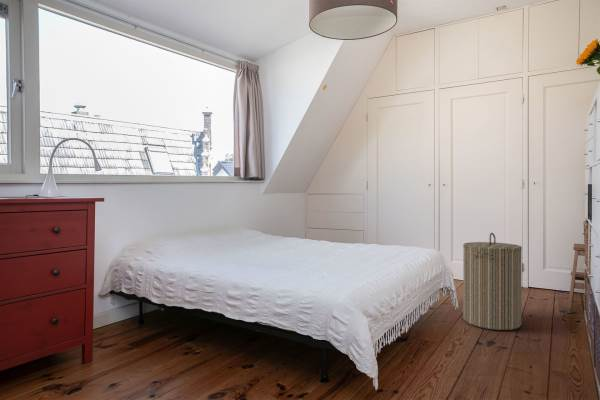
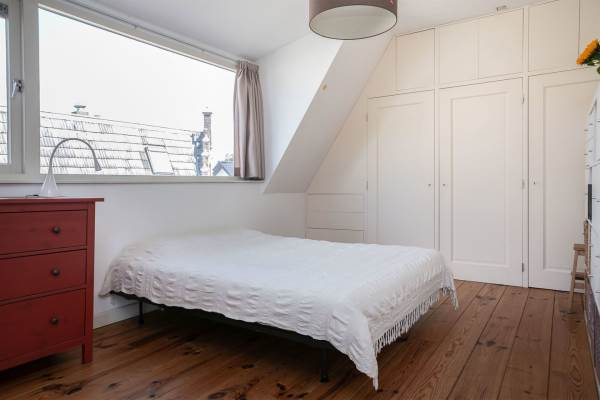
- laundry hamper [462,232,523,331]
